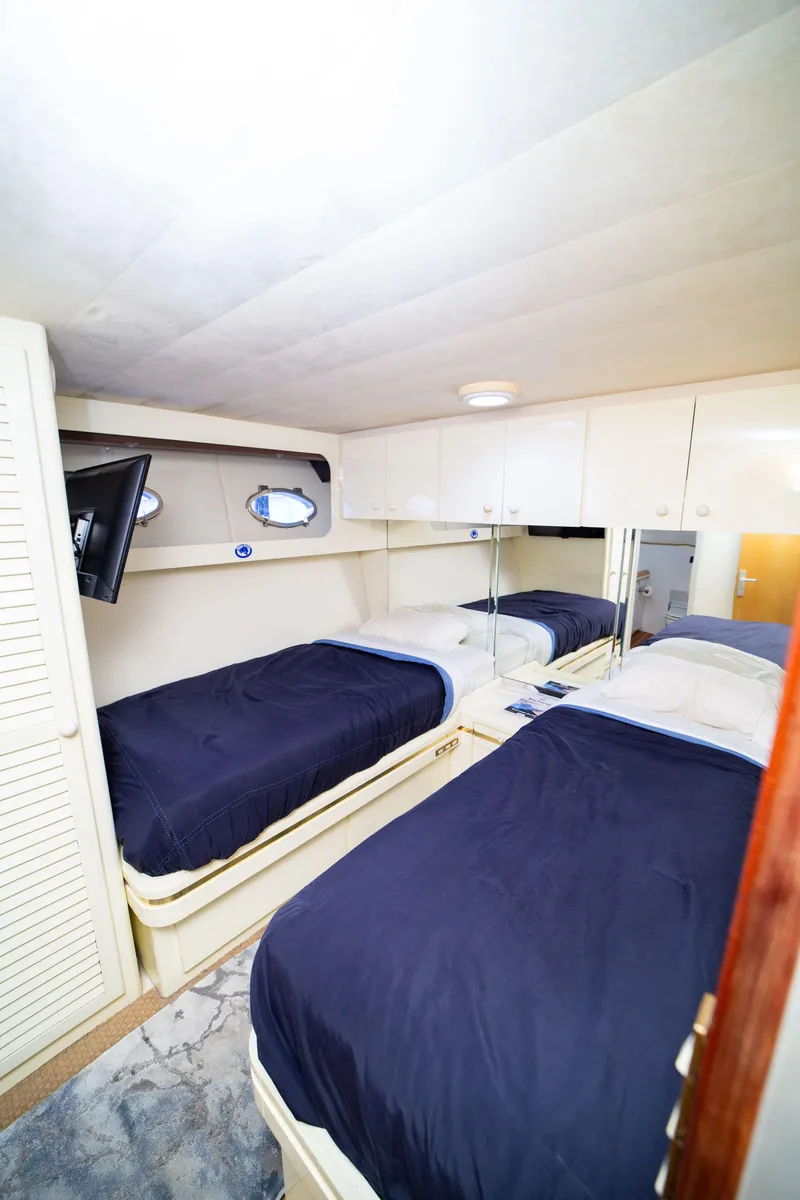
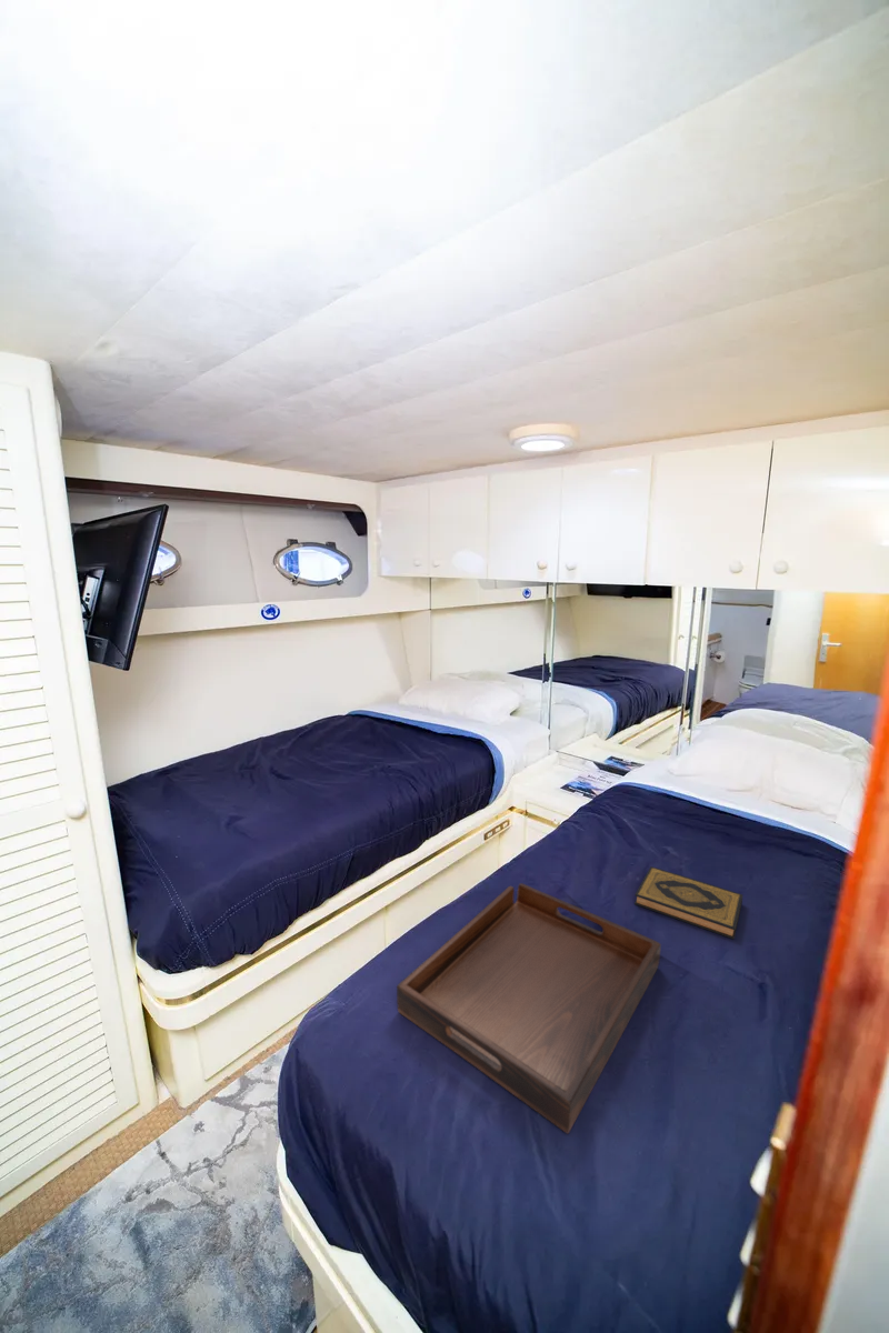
+ hardback book [633,865,743,941]
+ serving tray [396,882,662,1135]
